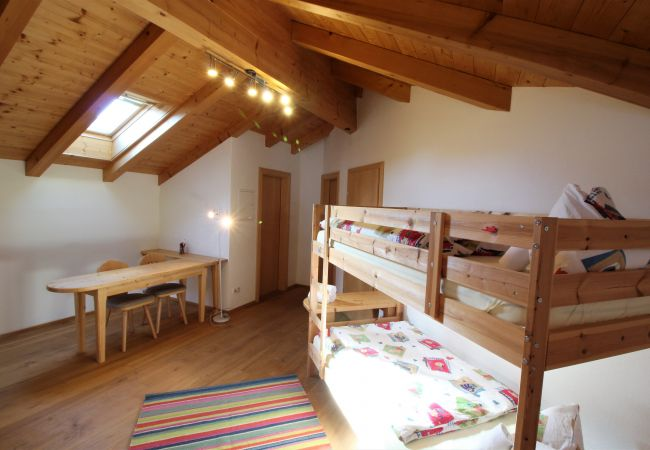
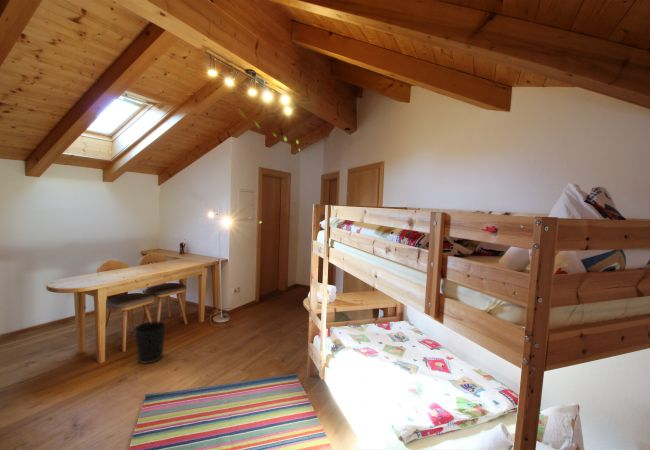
+ wastebasket [133,320,167,365]
